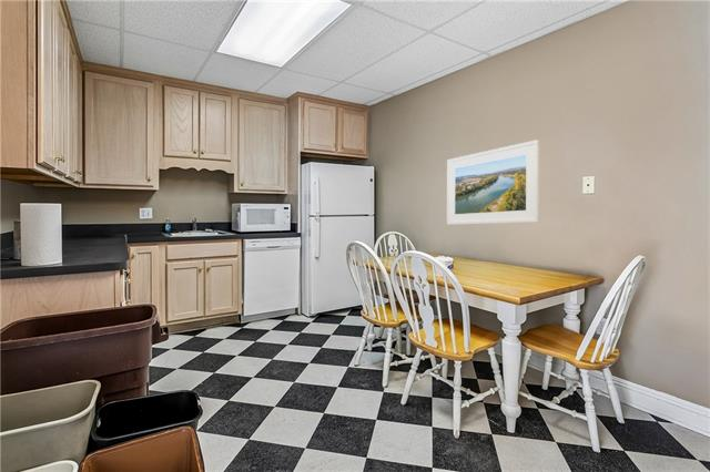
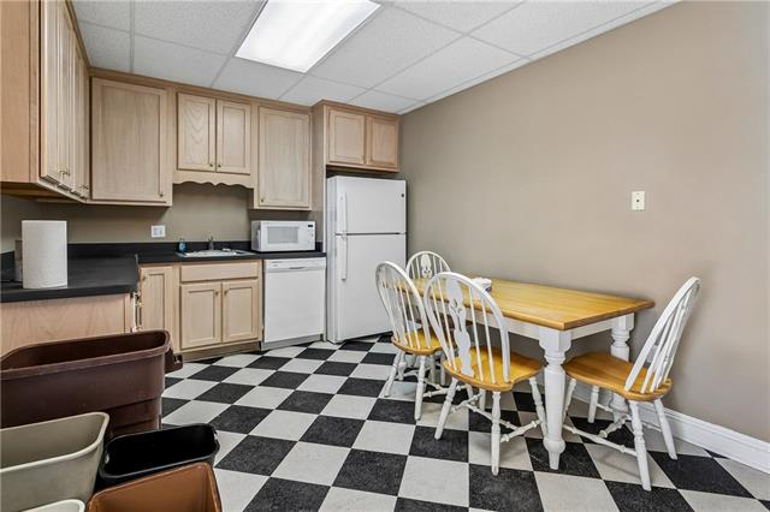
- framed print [446,138,540,226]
